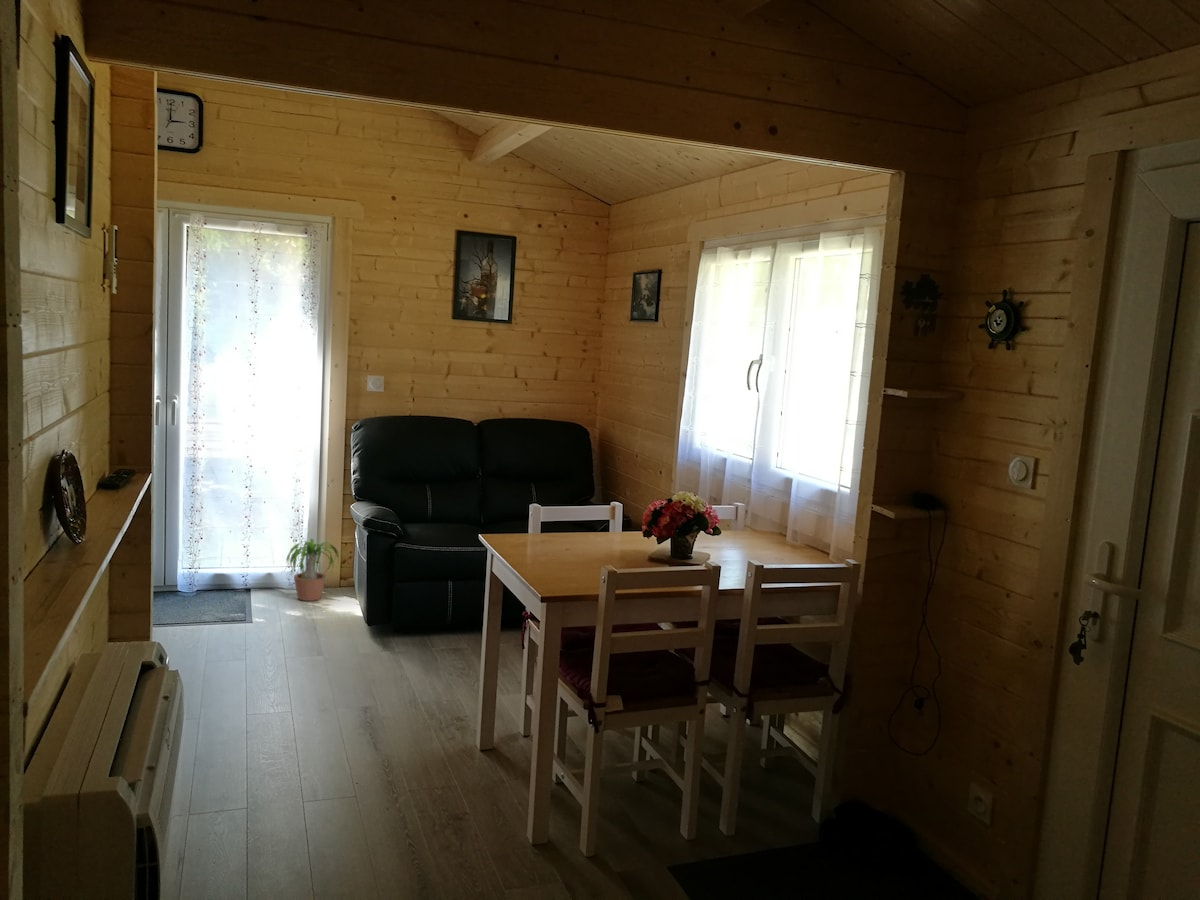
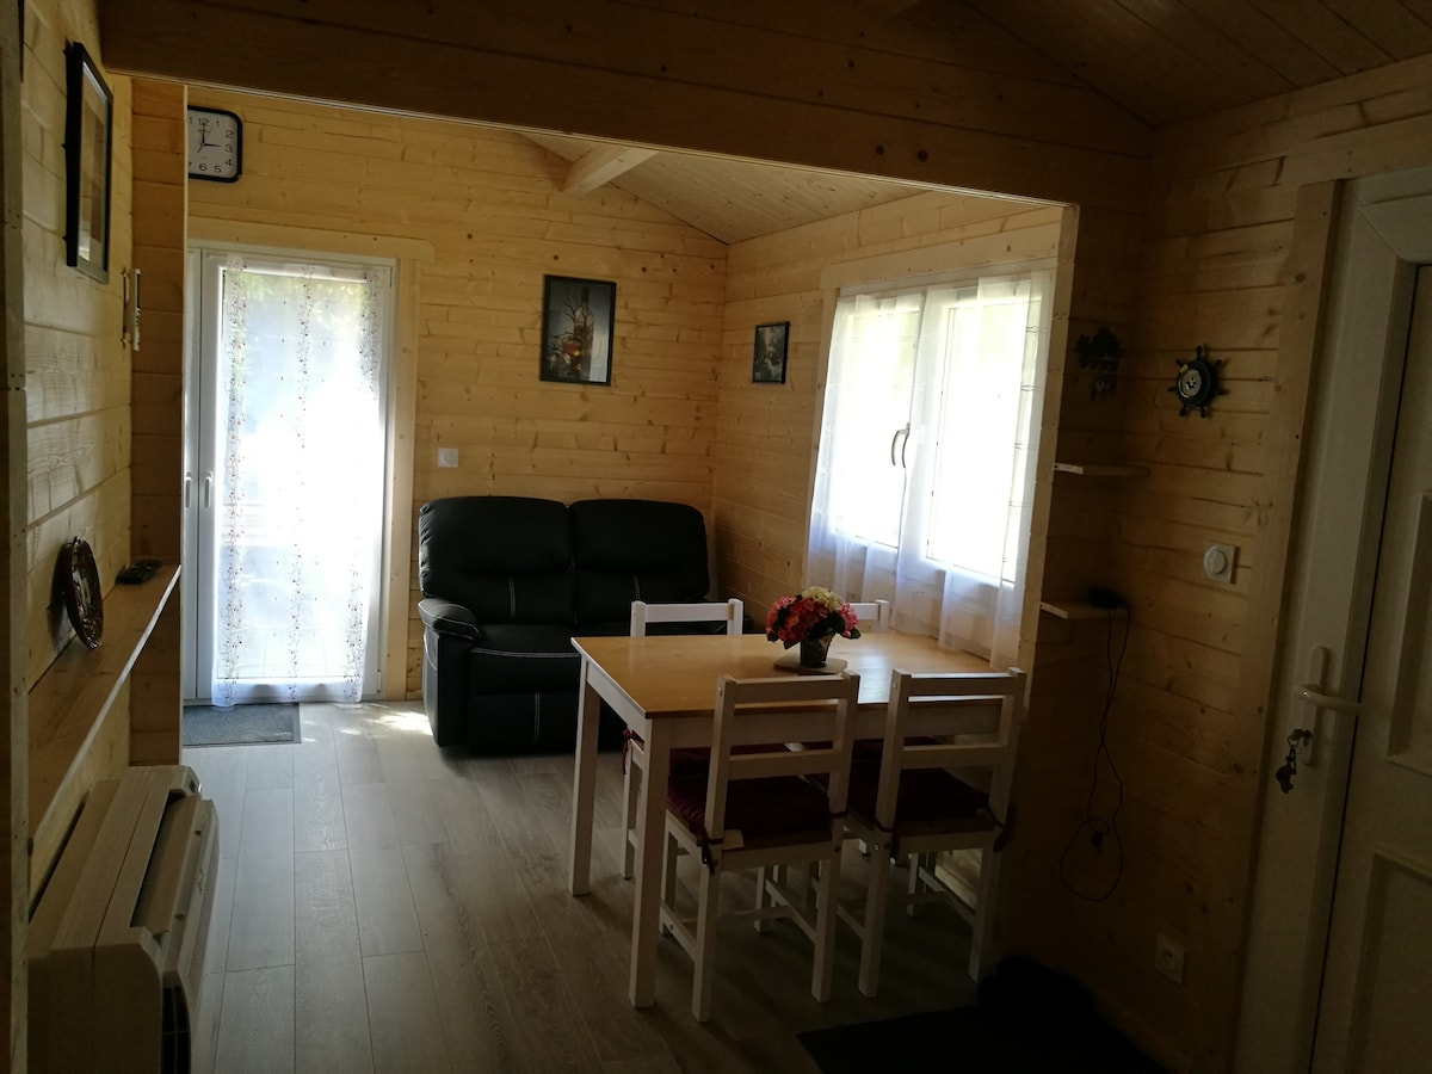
- potted plant [282,538,349,602]
